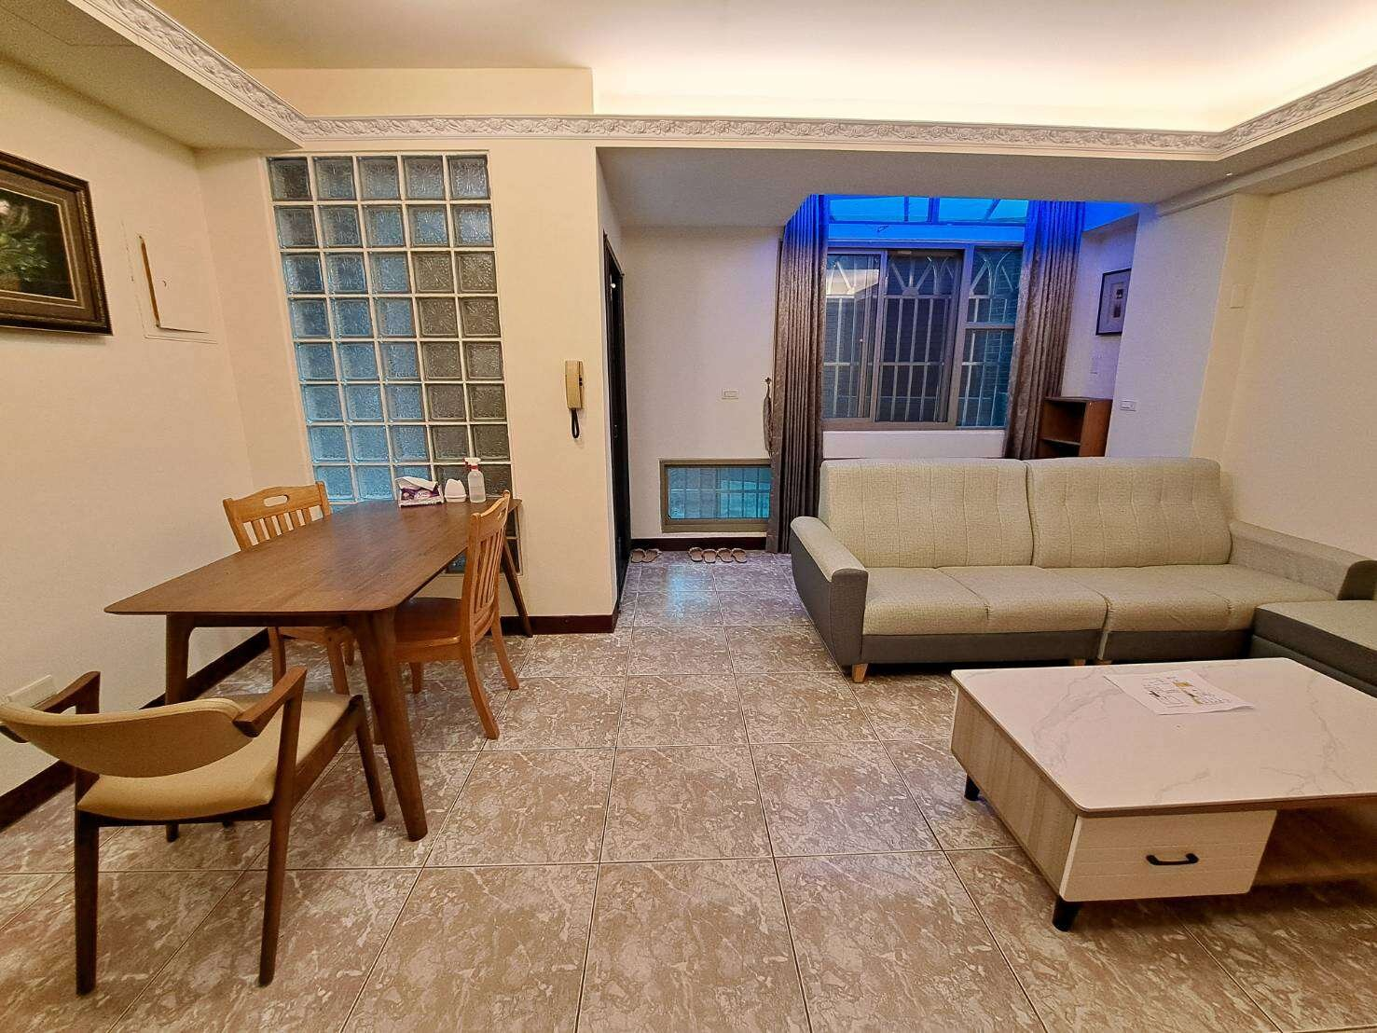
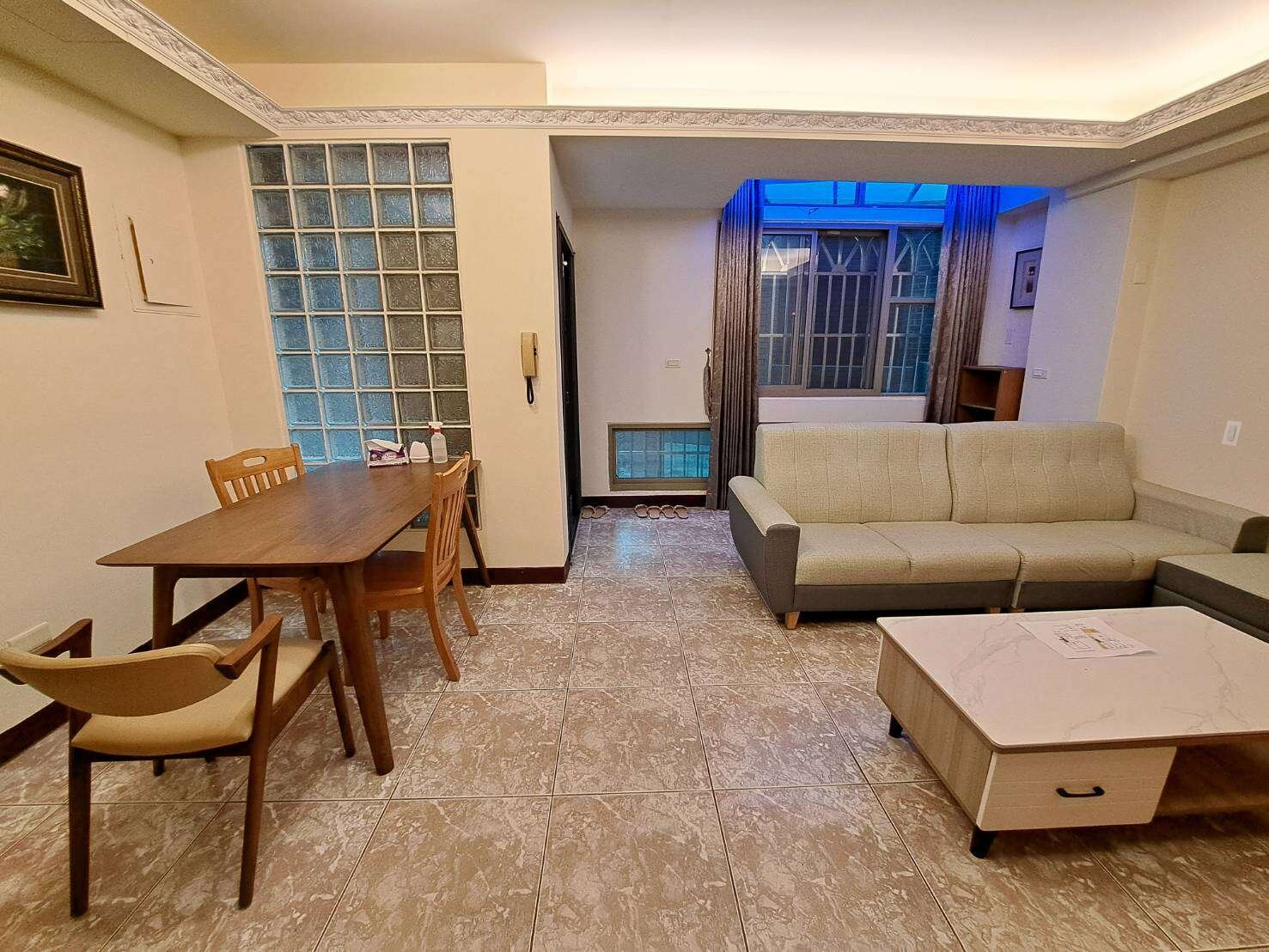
+ light switch [1221,420,1244,447]
